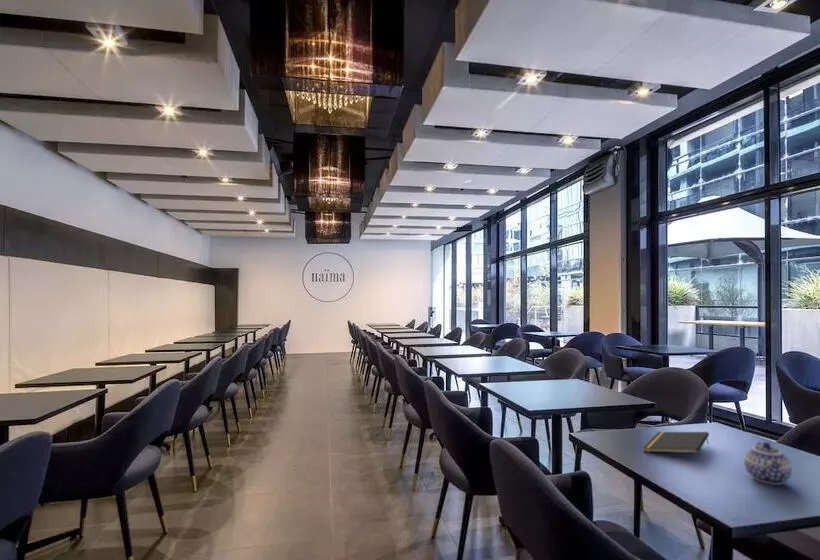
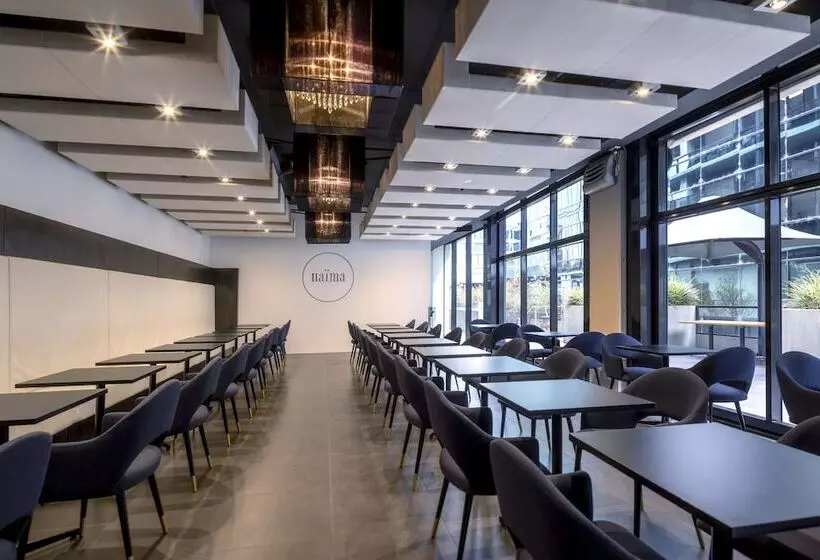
- notepad [641,431,710,454]
- teapot [743,441,793,486]
